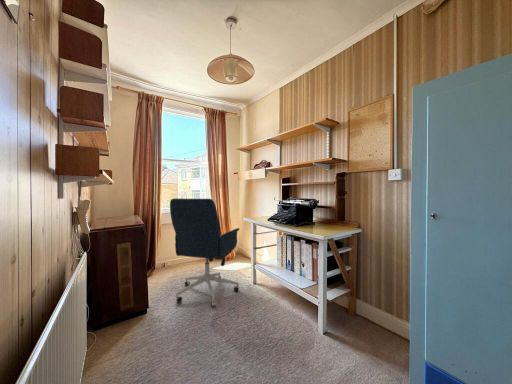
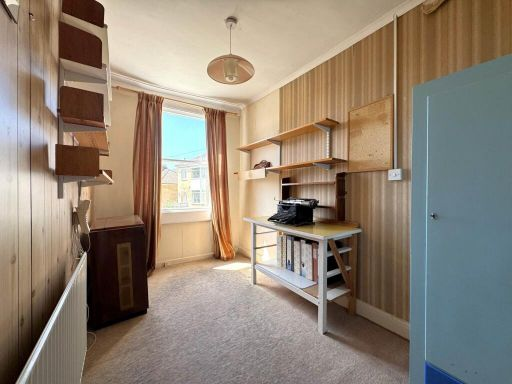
- office chair [169,197,241,308]
